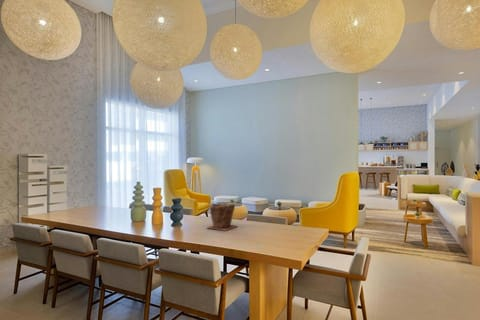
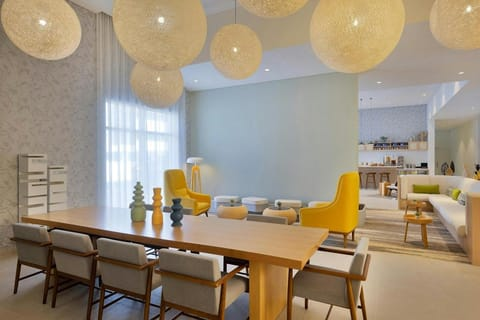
- plant pot [206,202,238,232]
